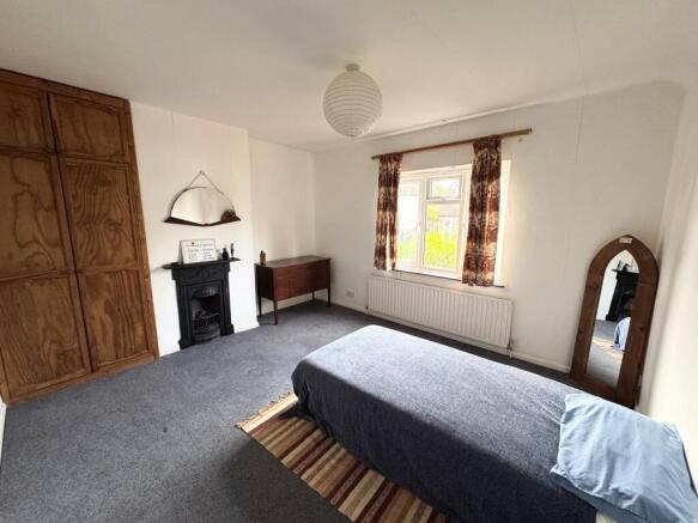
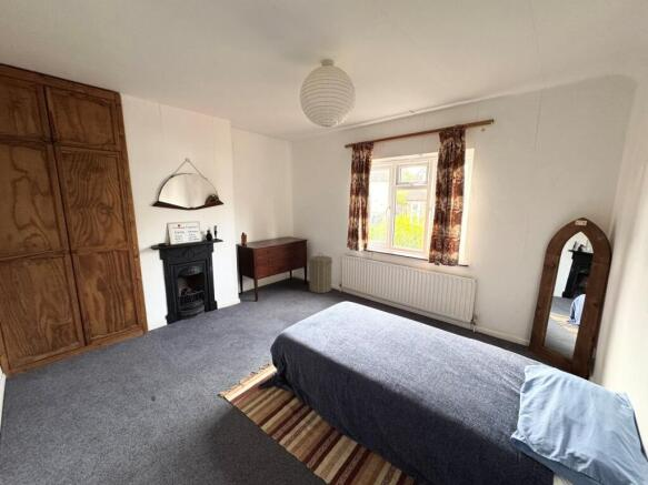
+ laundry hamper [308,252,333,294]
